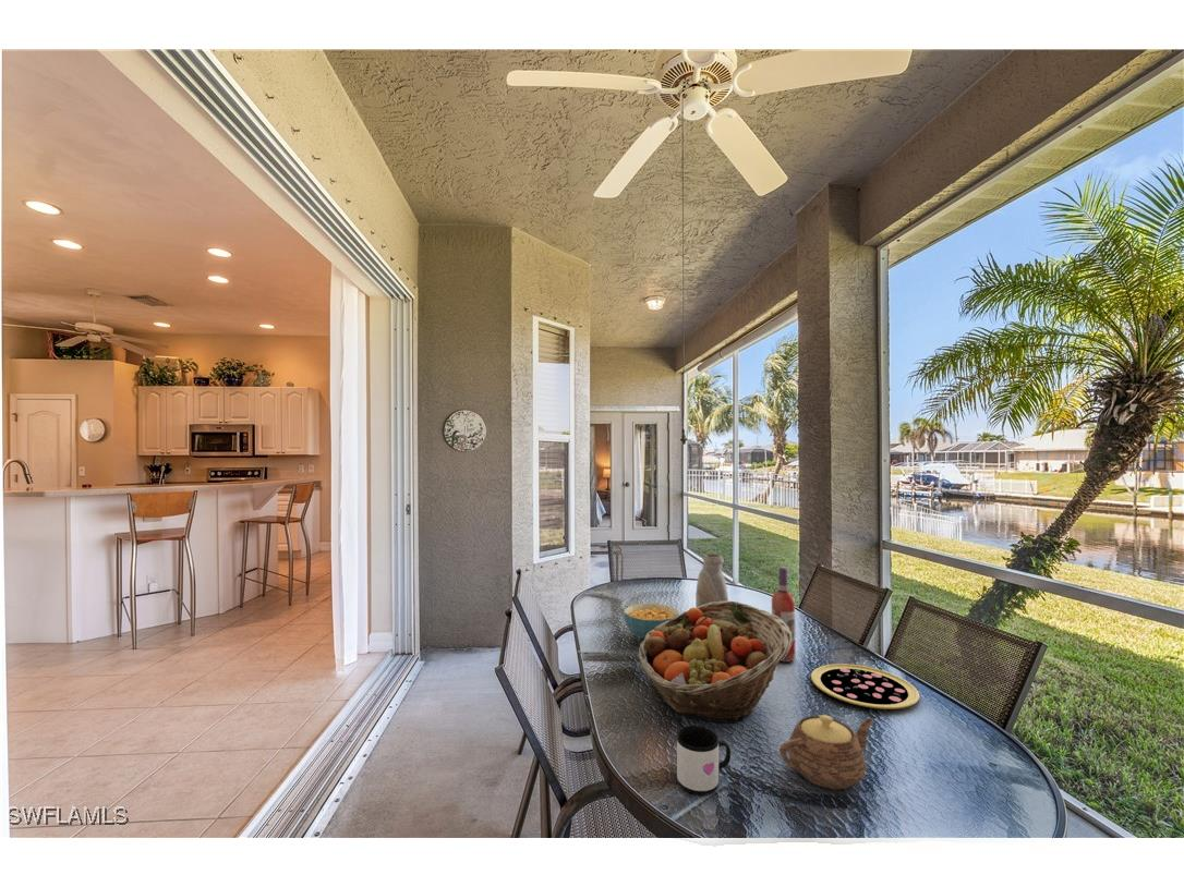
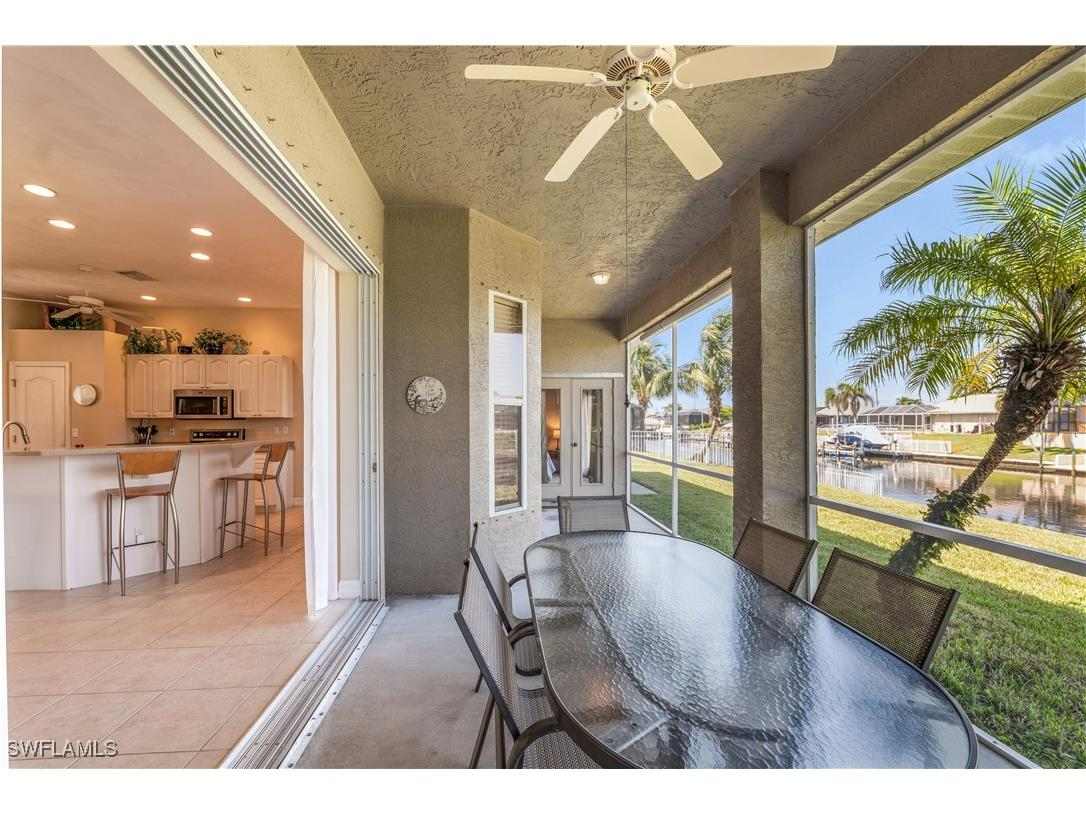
- vase [694,552,729,608]
- pizza [810,663,920,710]
- teapot [778,714,875,790]
- cereal bowl [624,603,679,640]
- mug [676,725,732,795]
- wine bottle [771,566,796,664]
- fruit basket [637,600,792,724]
